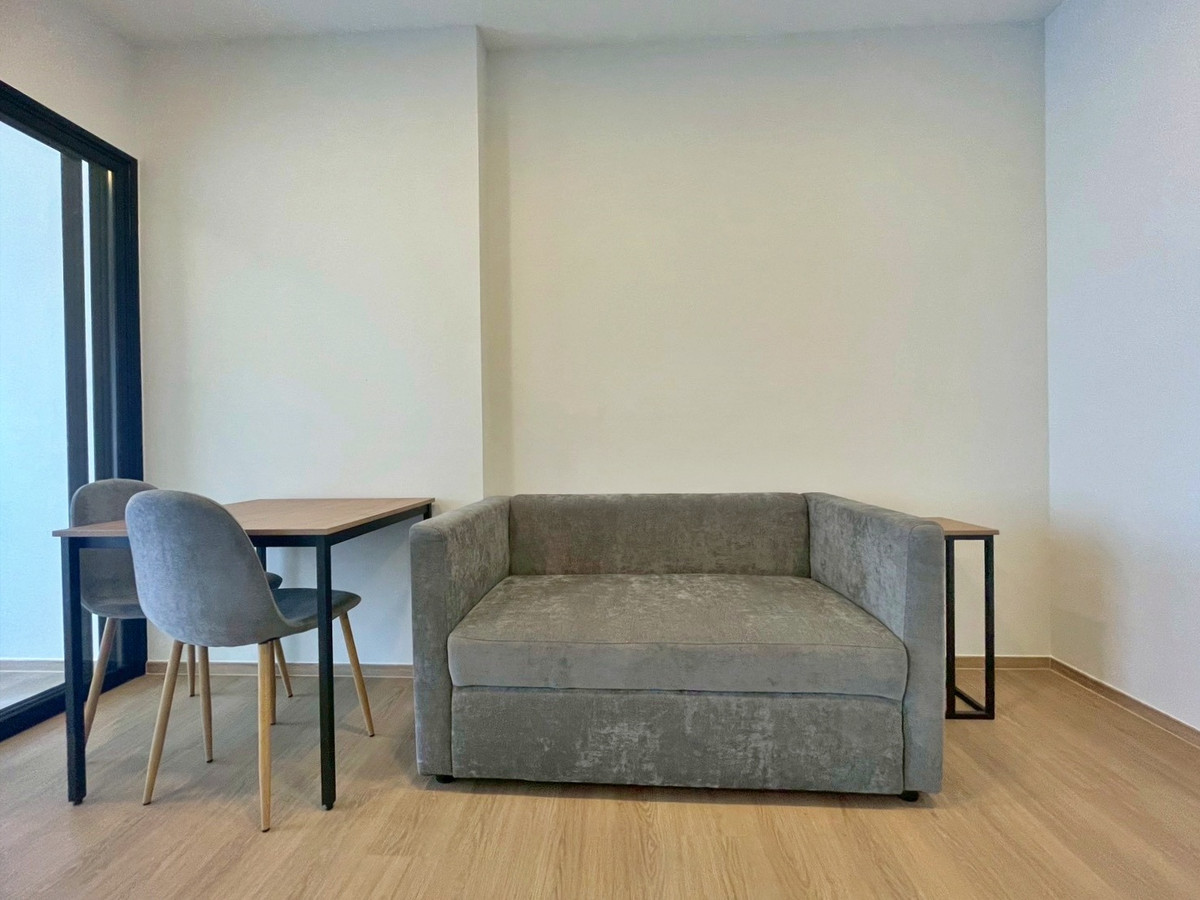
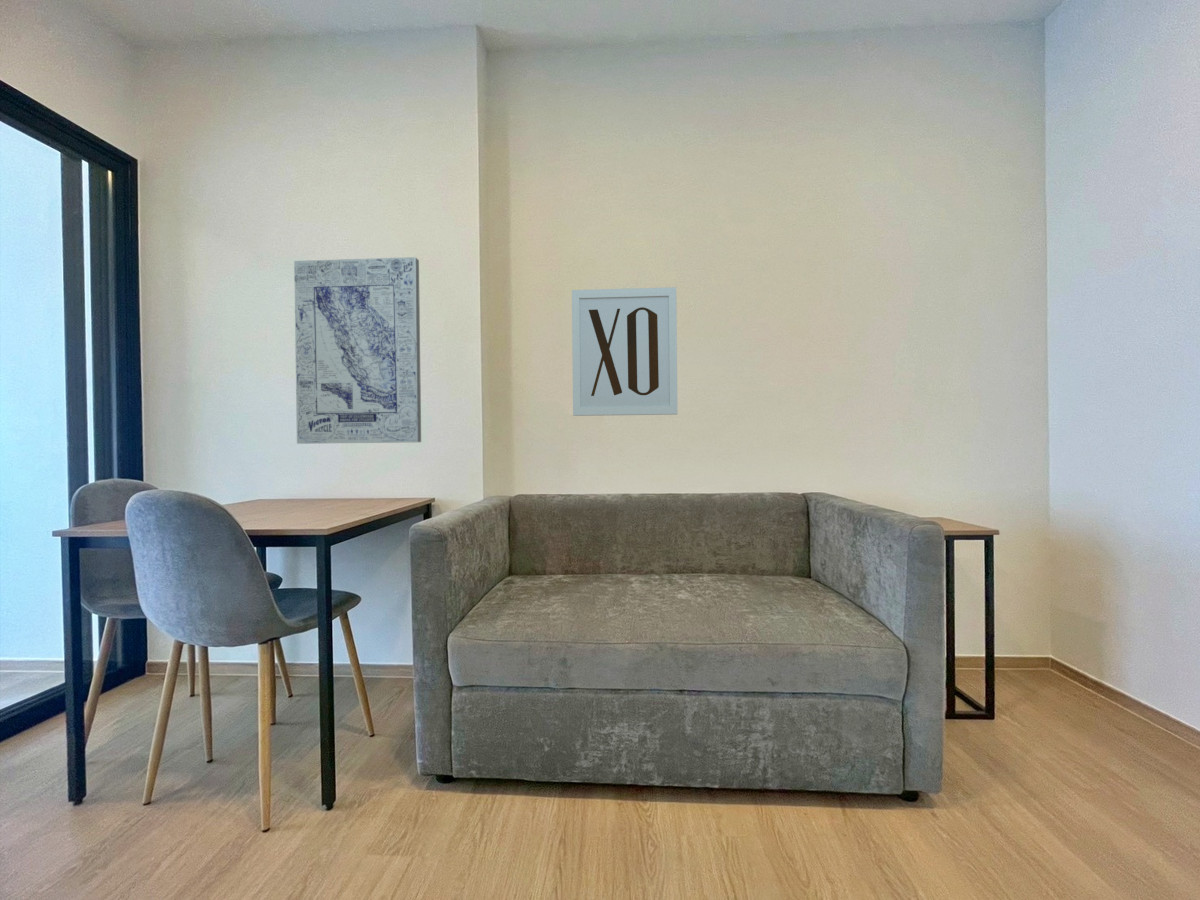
+ wall art [571,286,678,417]
+ wall art [293,256,422,445]
